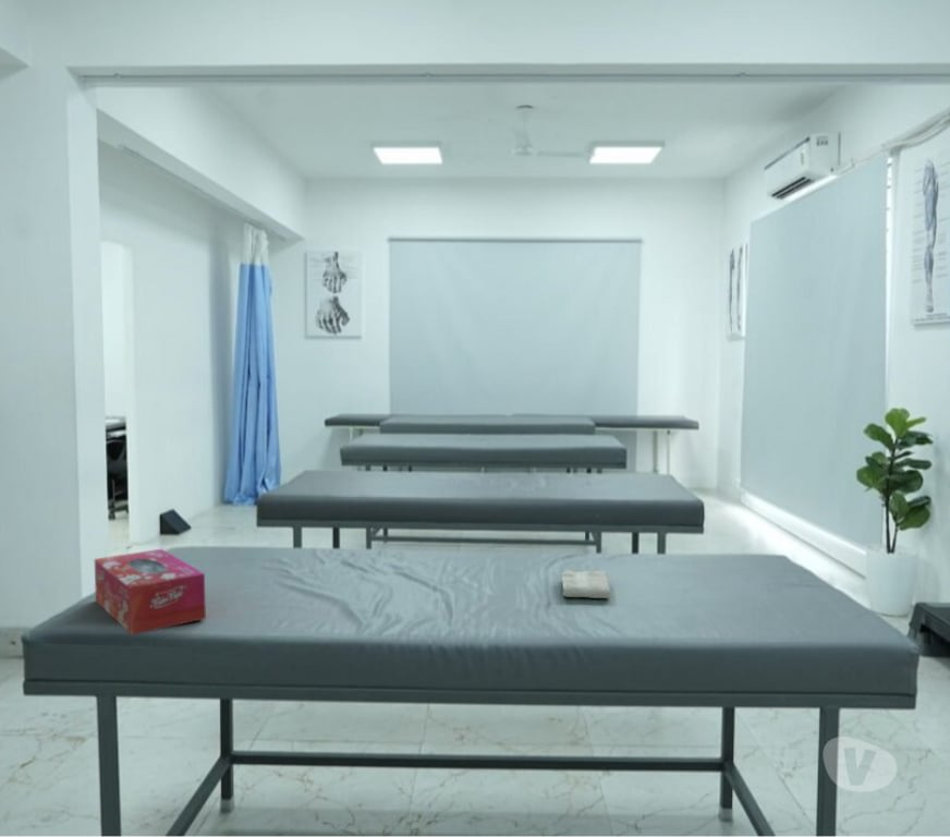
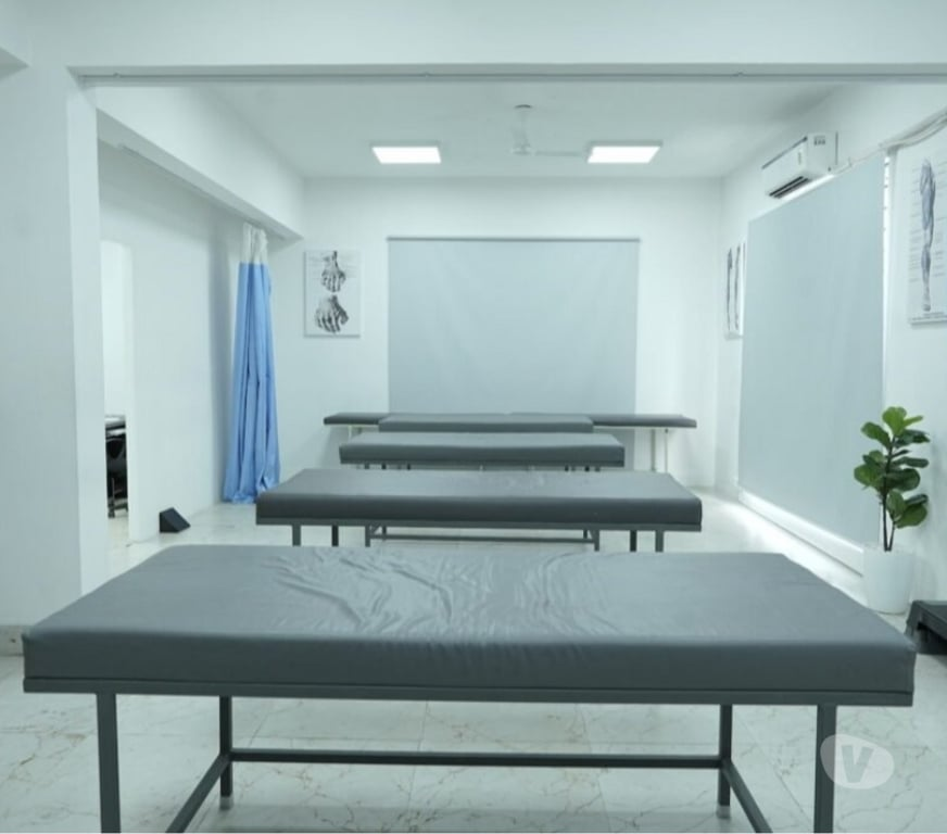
- tissue box [94,548,207,636]
- washcloth [561,569,612,599]
